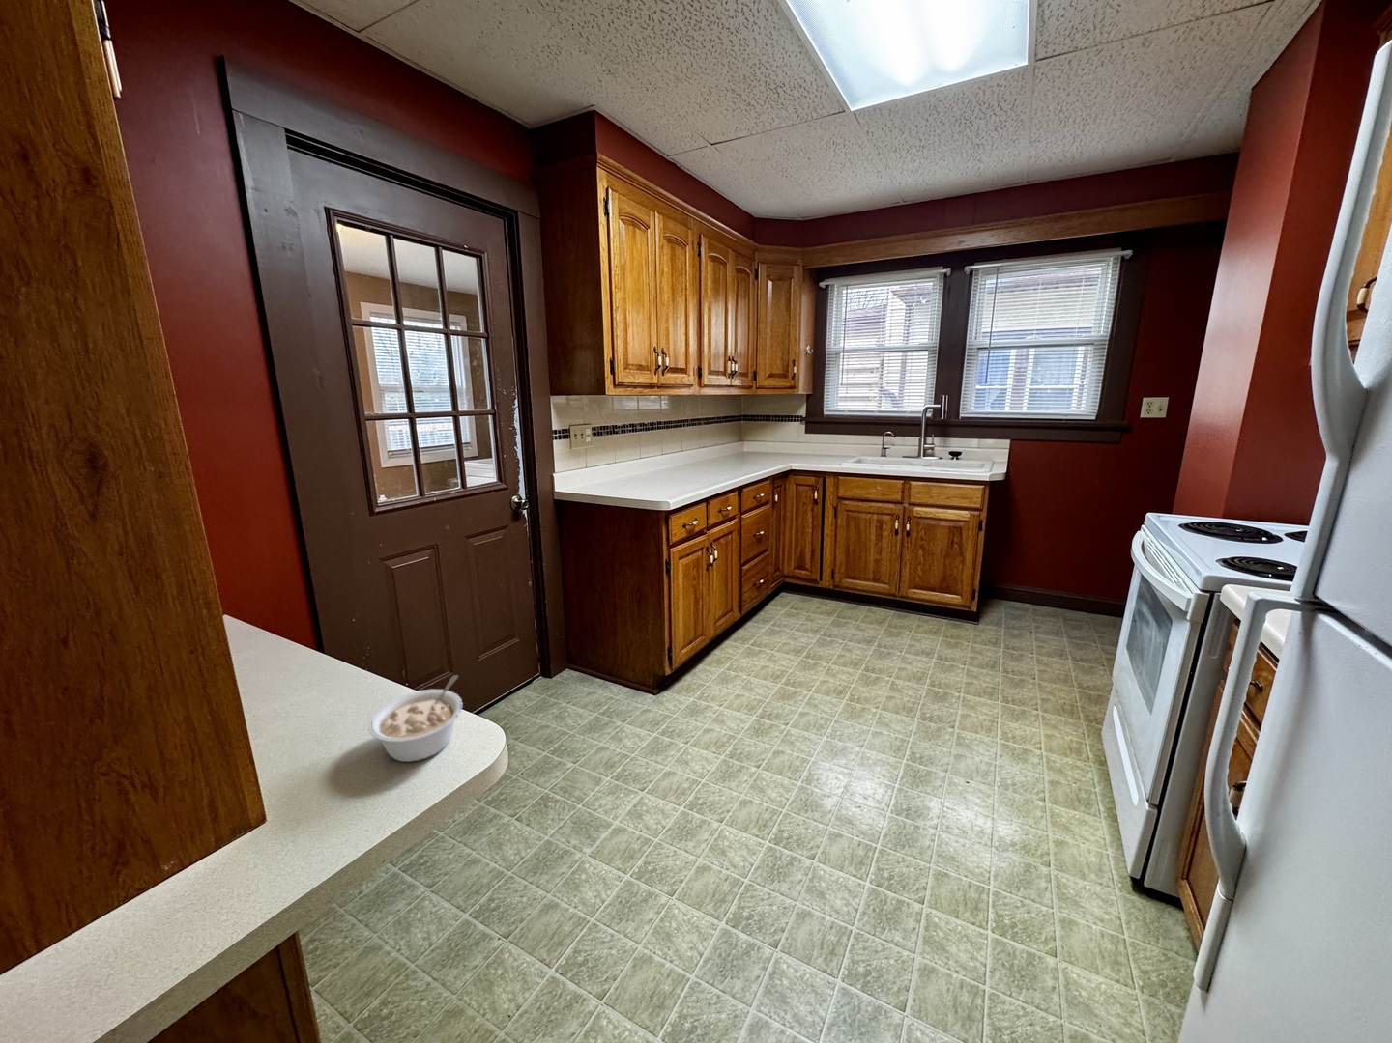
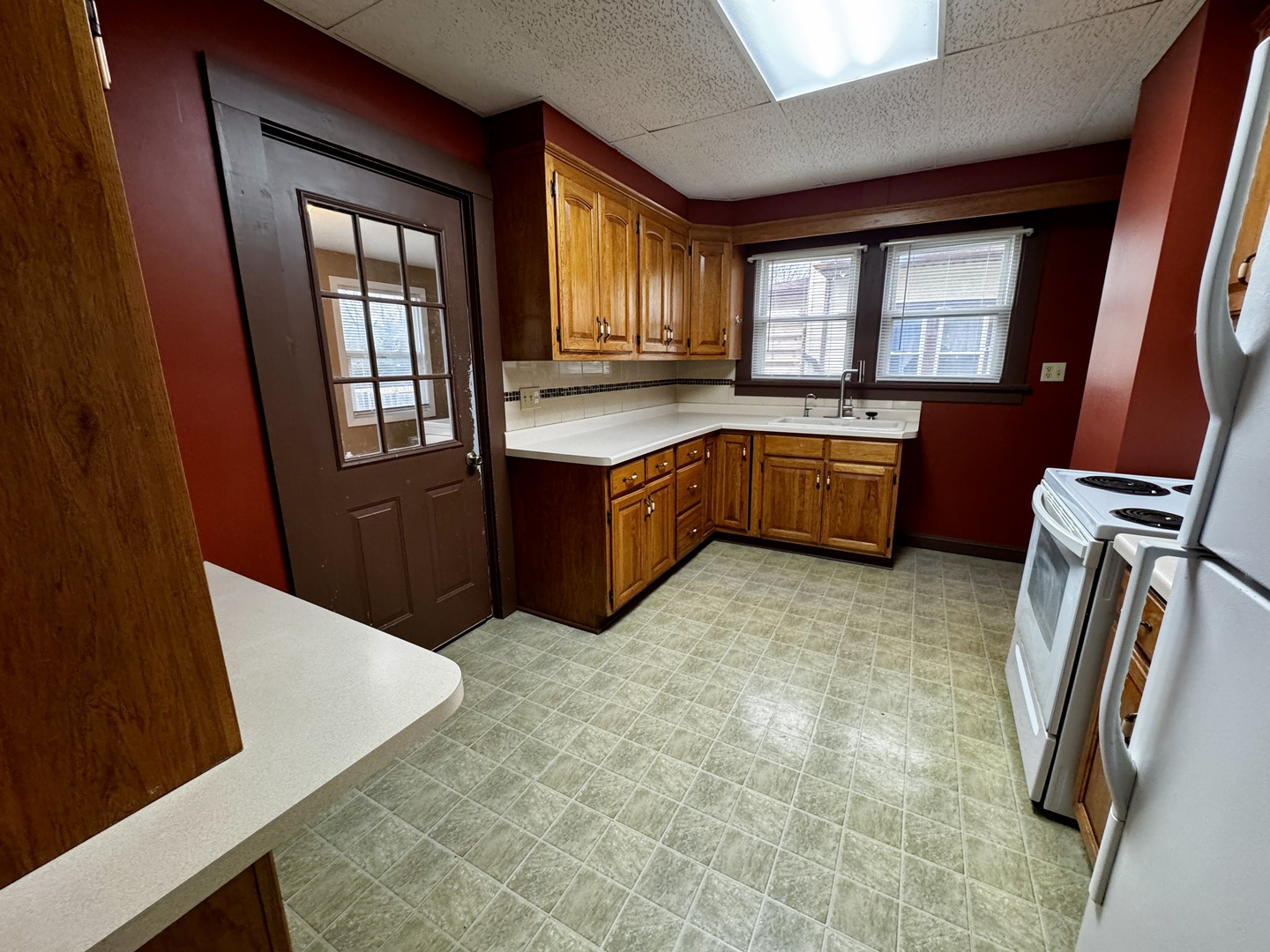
- legume [367,674,464,763]
